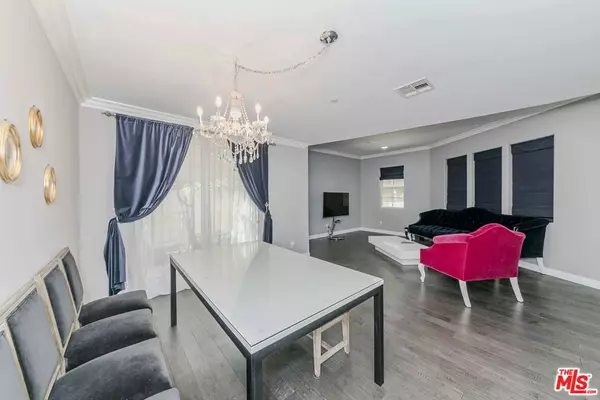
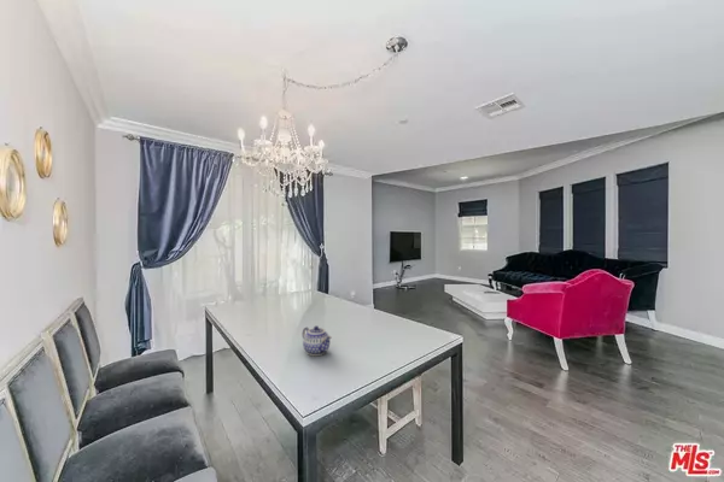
+ teapot [302,324,333,357]
